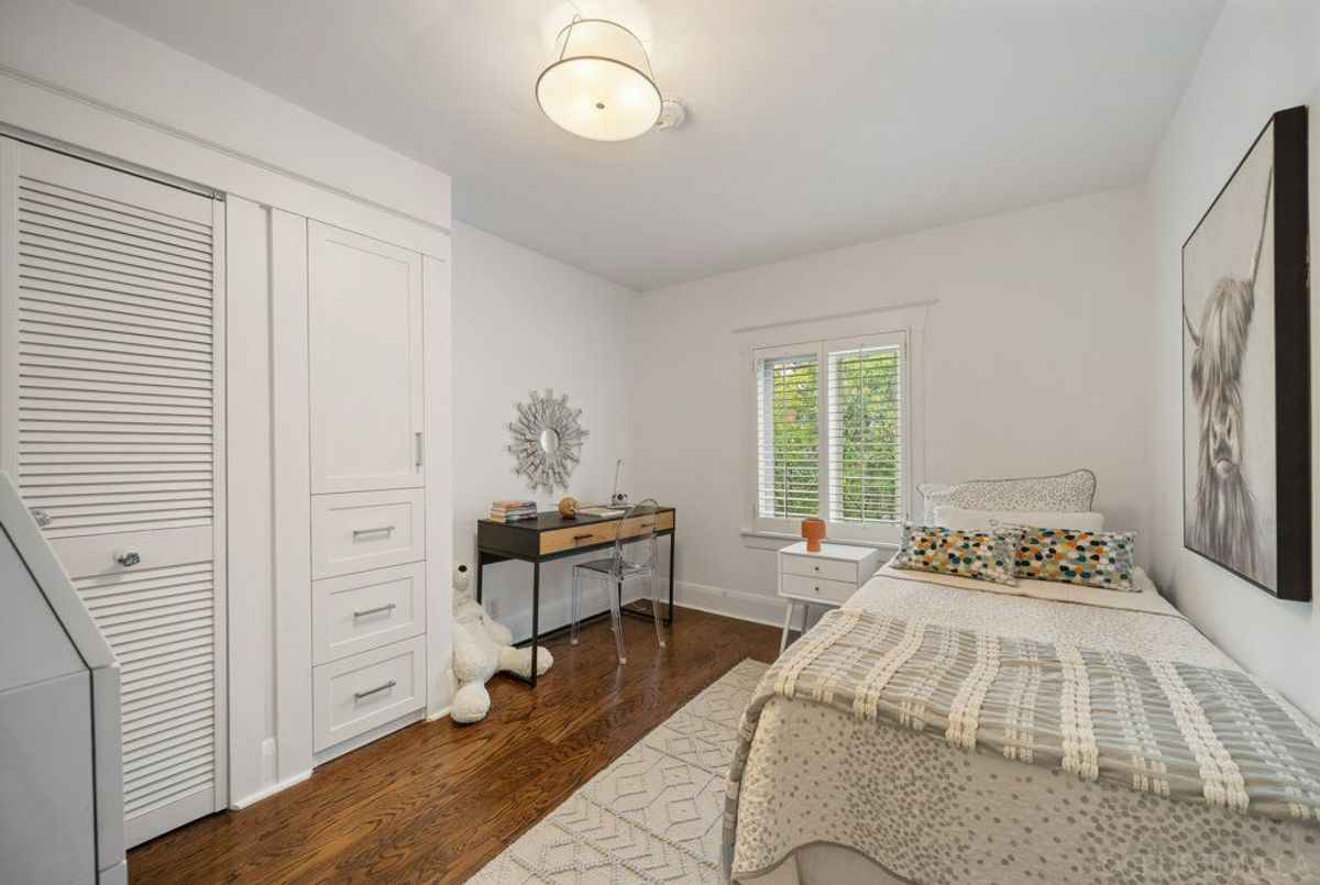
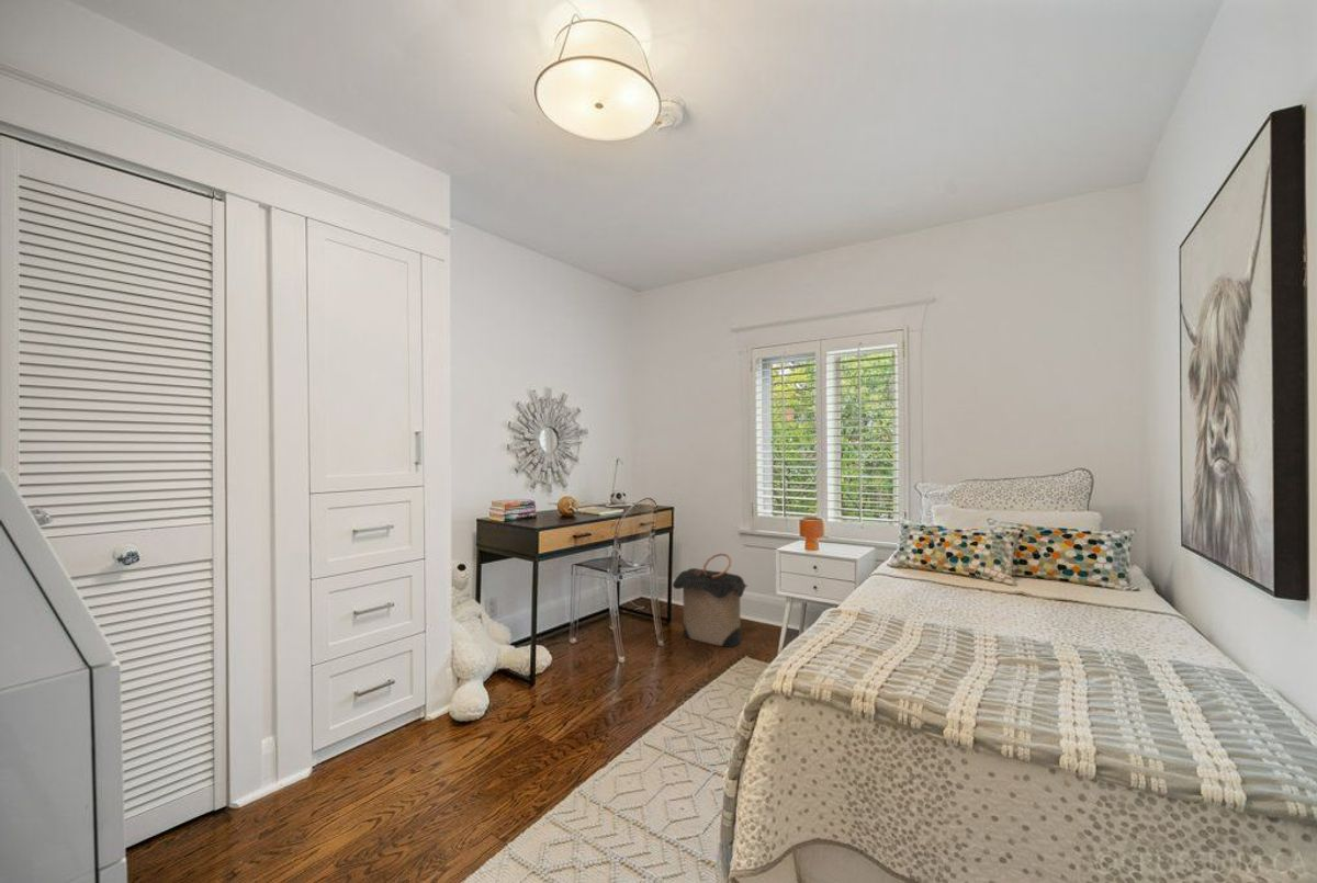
+ laundry hamper [672,552,747,648]
